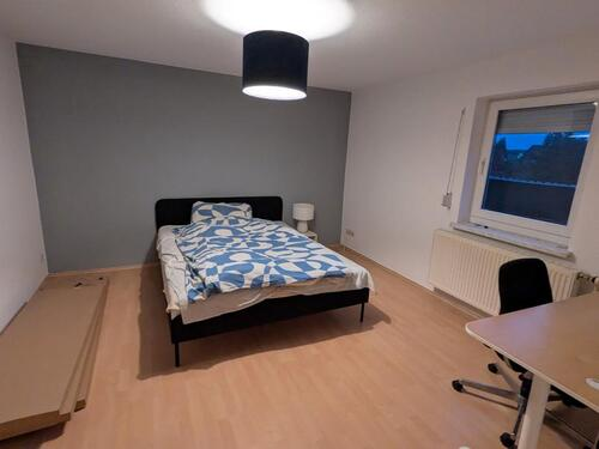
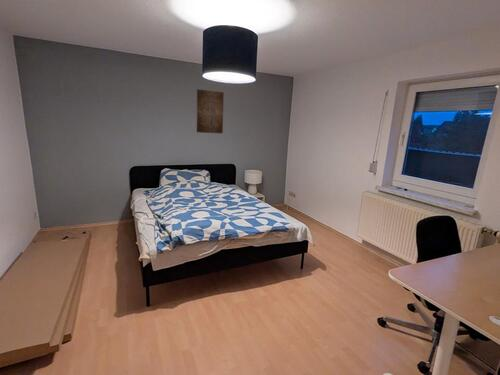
+ wall art [196,88,225,134]
